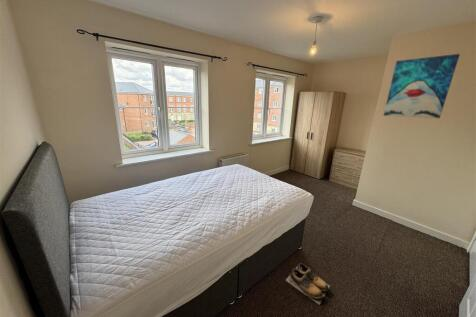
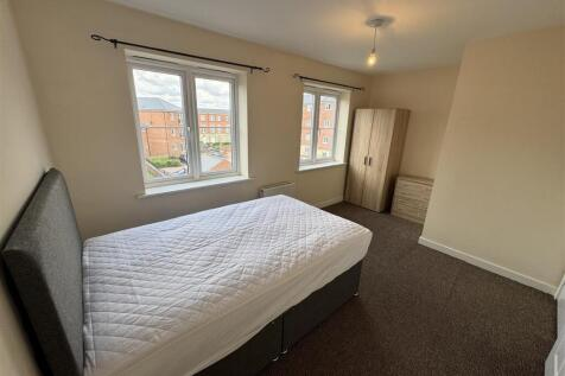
- shoes [285,262,331,306]
- wall art [383,53,461,120]
